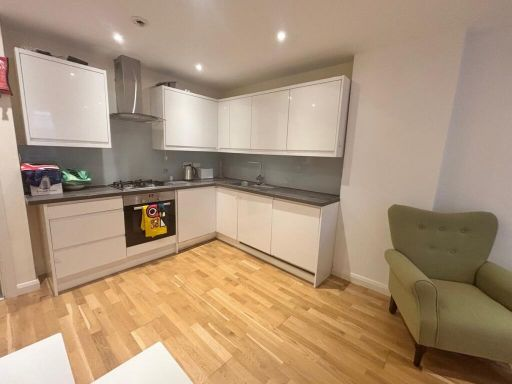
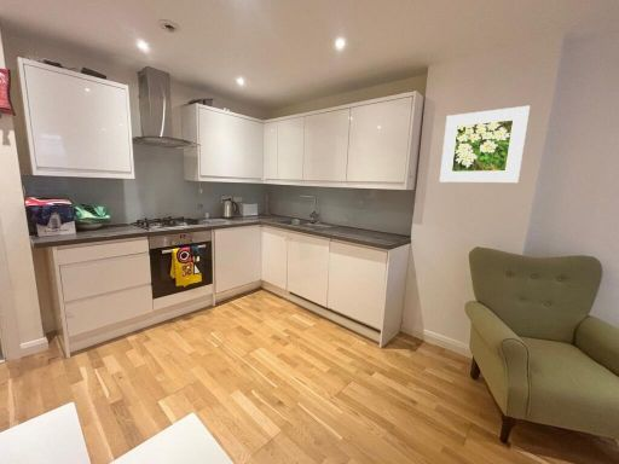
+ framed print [439,105,531,184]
